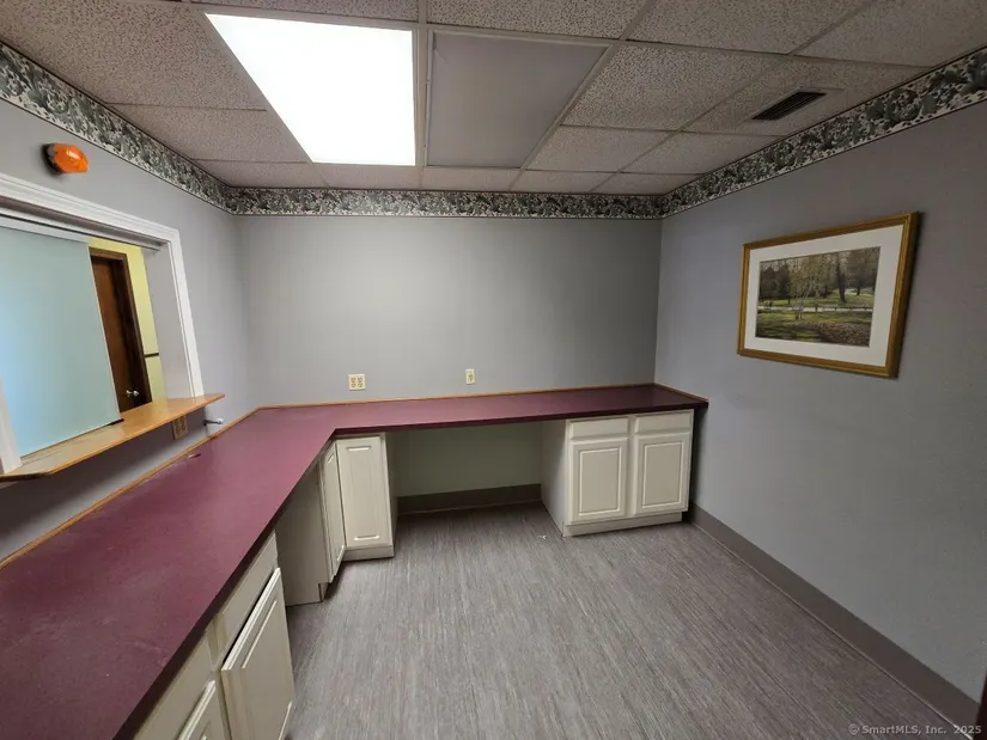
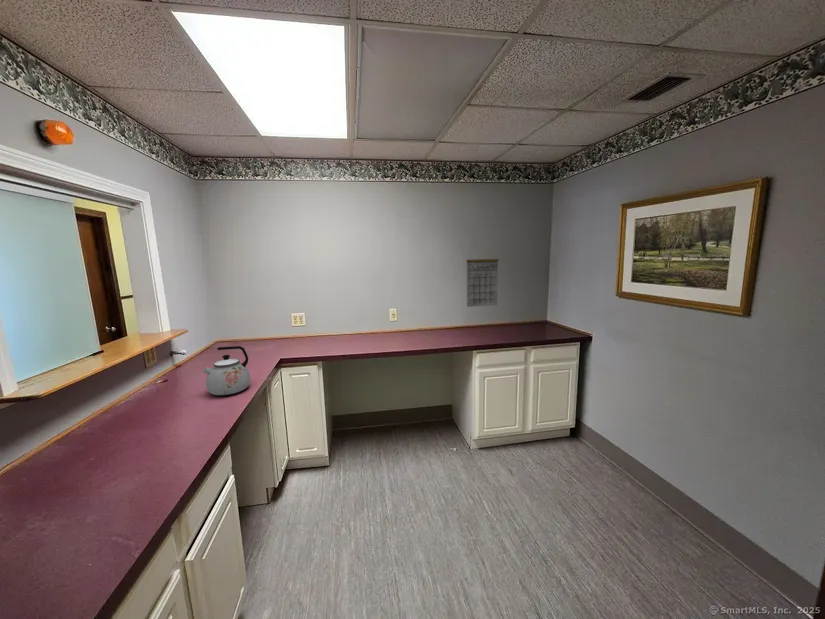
+ calendar [465,249,500,308]
+ kettle [202,345,251,396]
